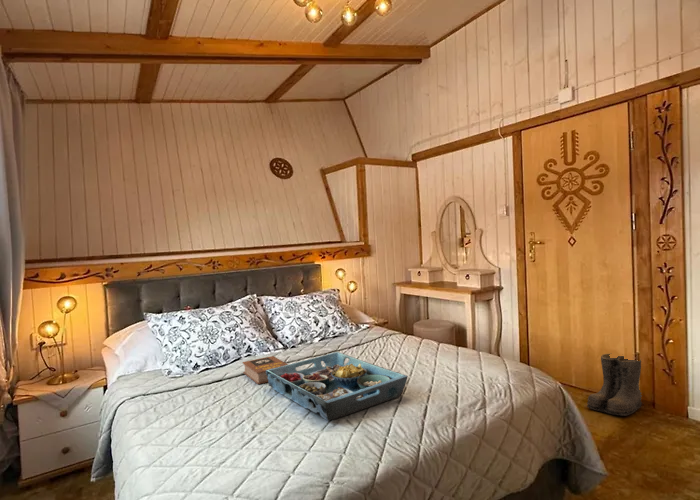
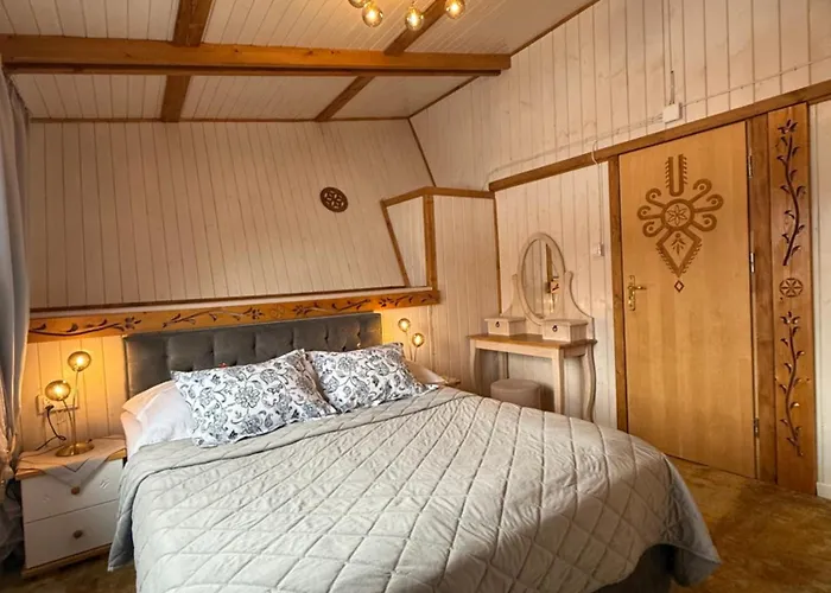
- boots [586,353,645,417]
- book [242,355,289,385]
- serving tray [266,351,409,422]
